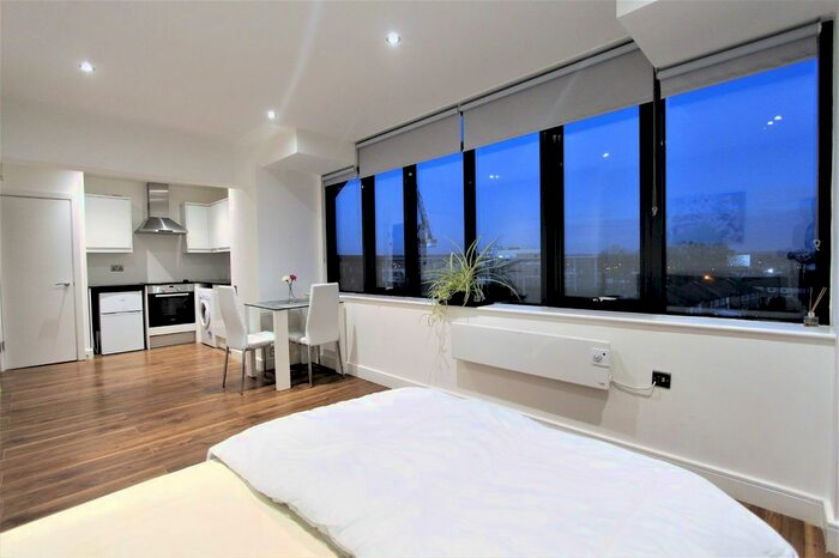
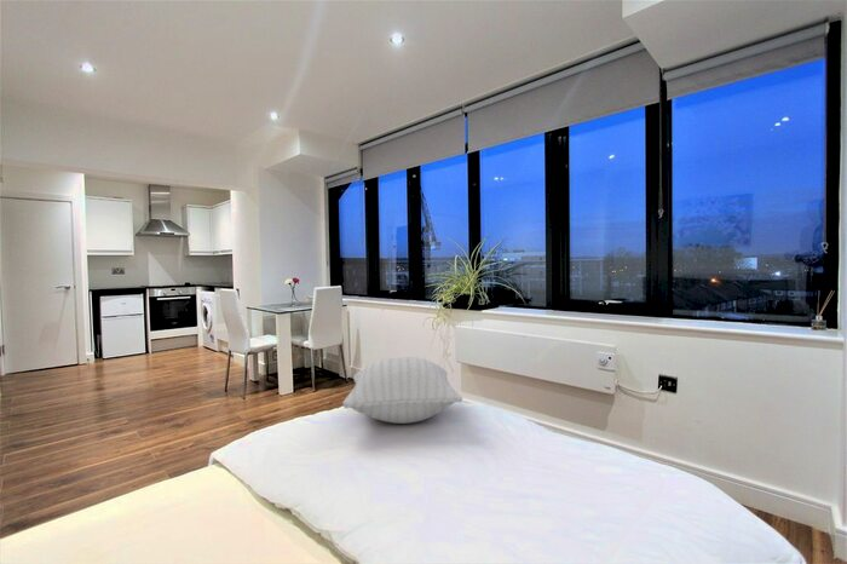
+ pillow [341,356,463,425]
